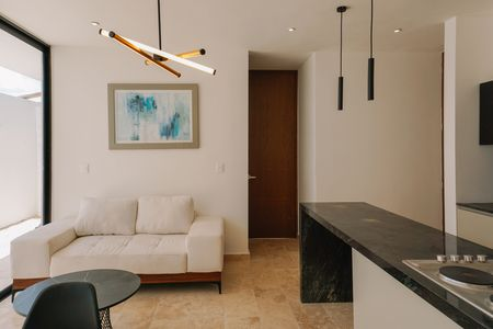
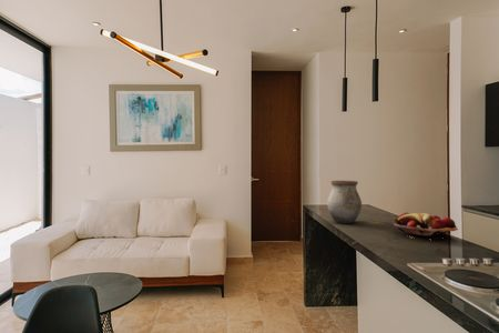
+ vase [326,180,363,224]
+ fruit basket [393,212,459,240]
